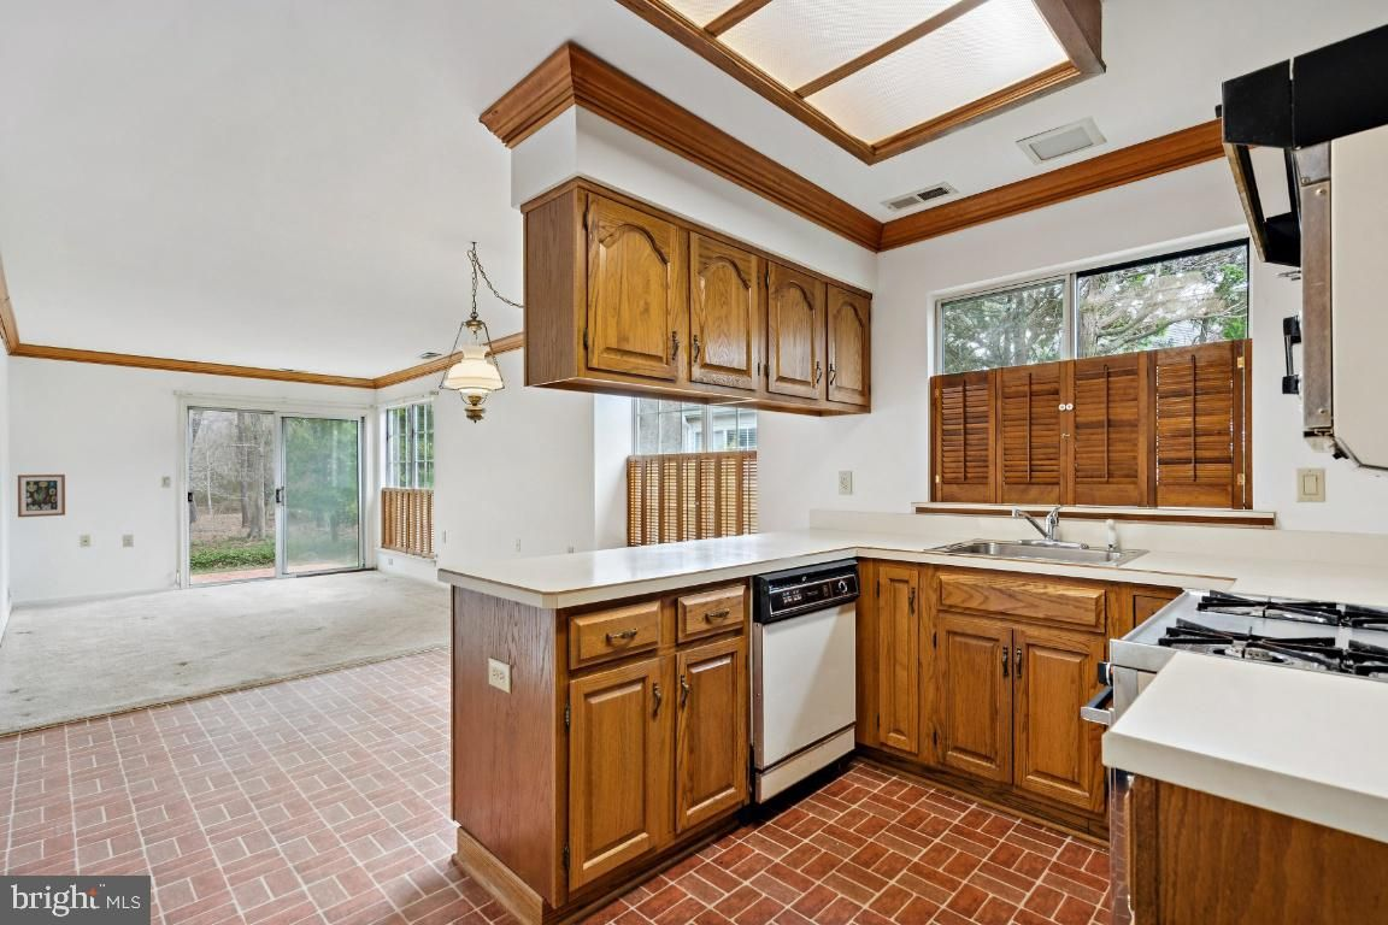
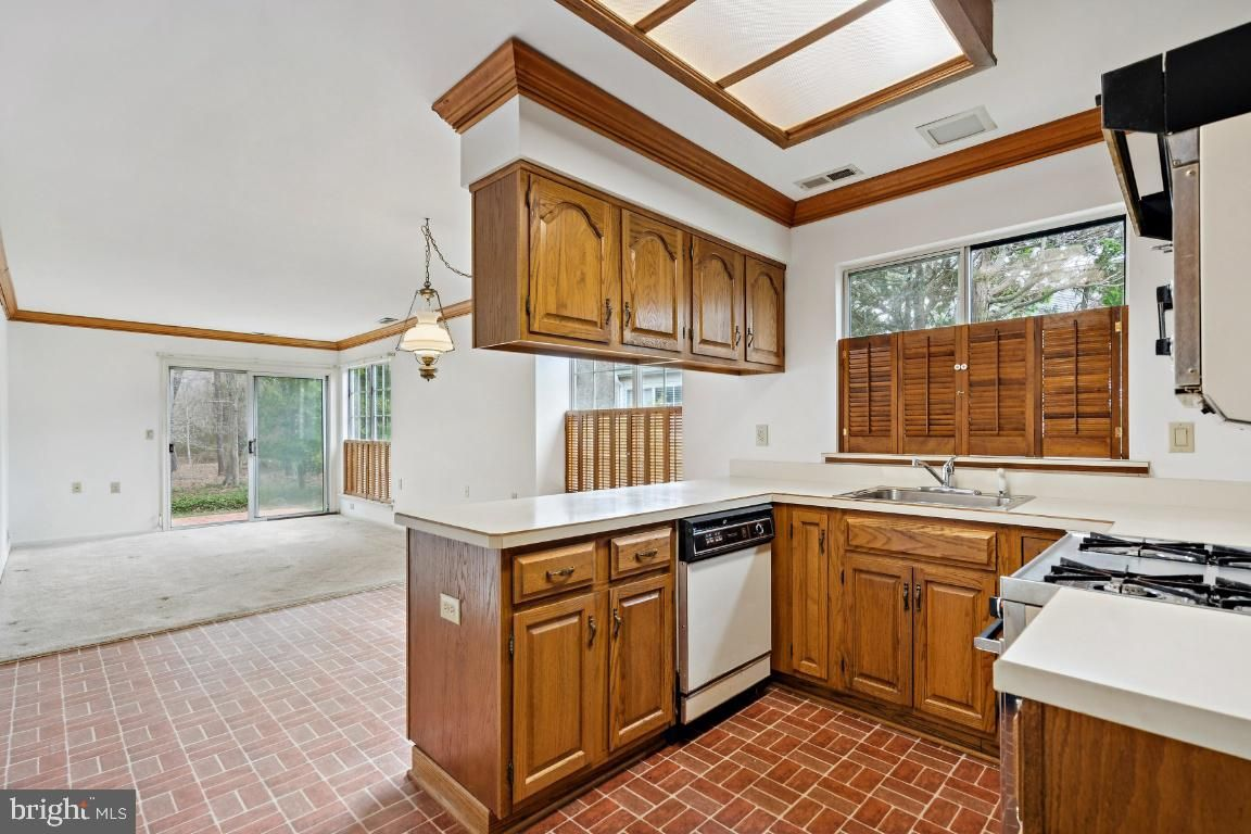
- wall art [17,473,66,519]
